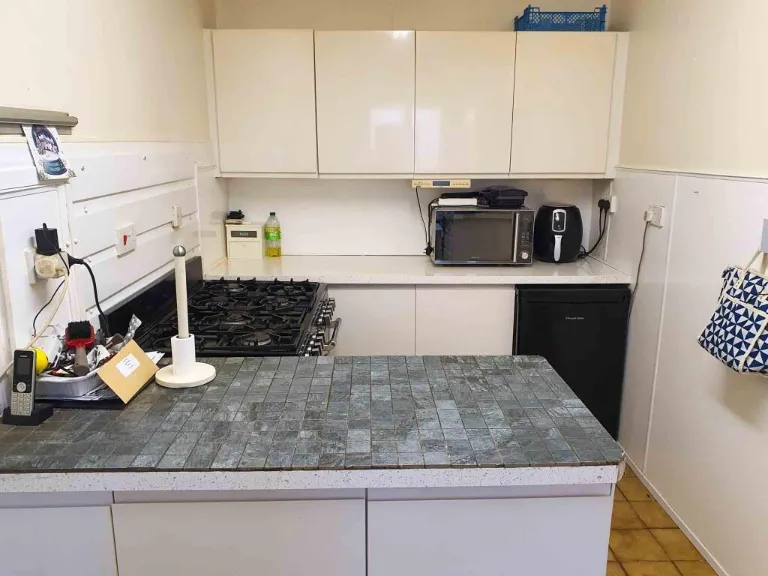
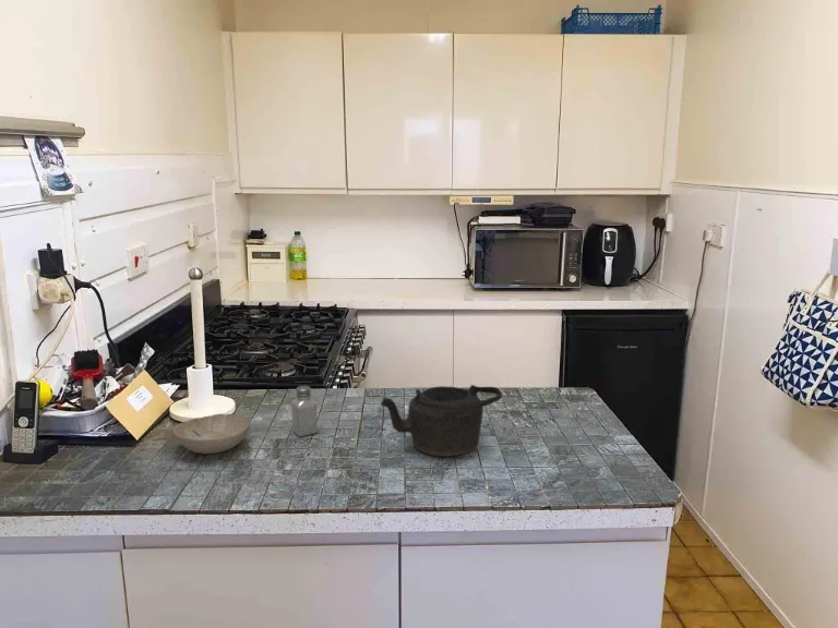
+ teapot [380,384,503,458]
+ bowl [172,413,251,455]
+ saltshaker [290,385,319,437]
